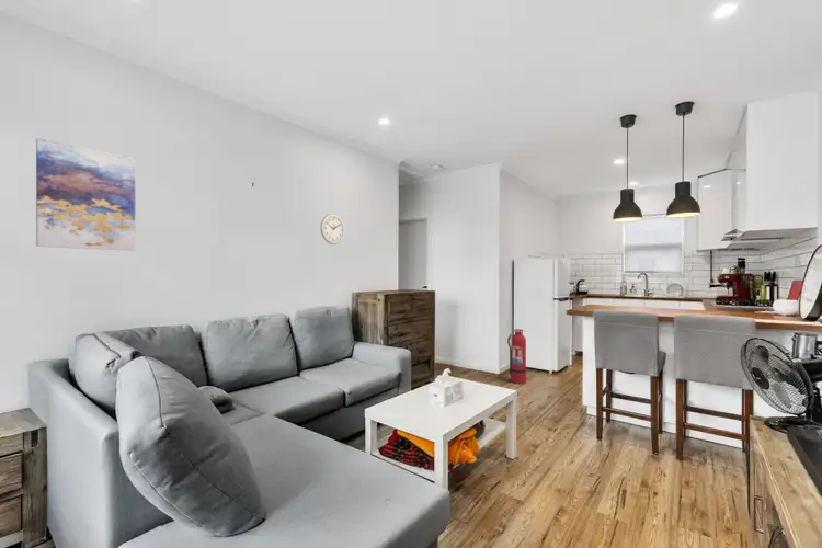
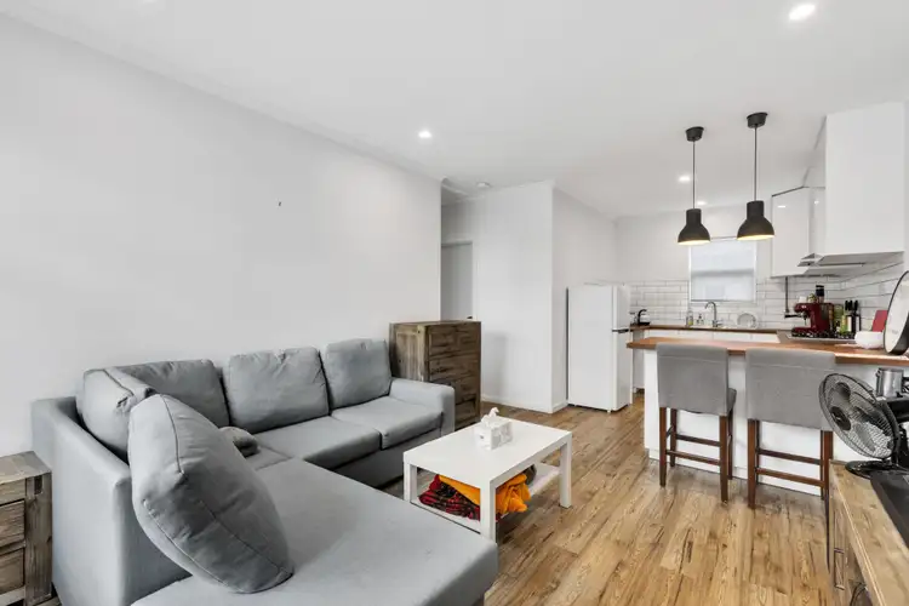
- wall art [35,137,136,252]
- fire extinguisher [506,328,527,385]
- wall clock [320,213,345,246]
